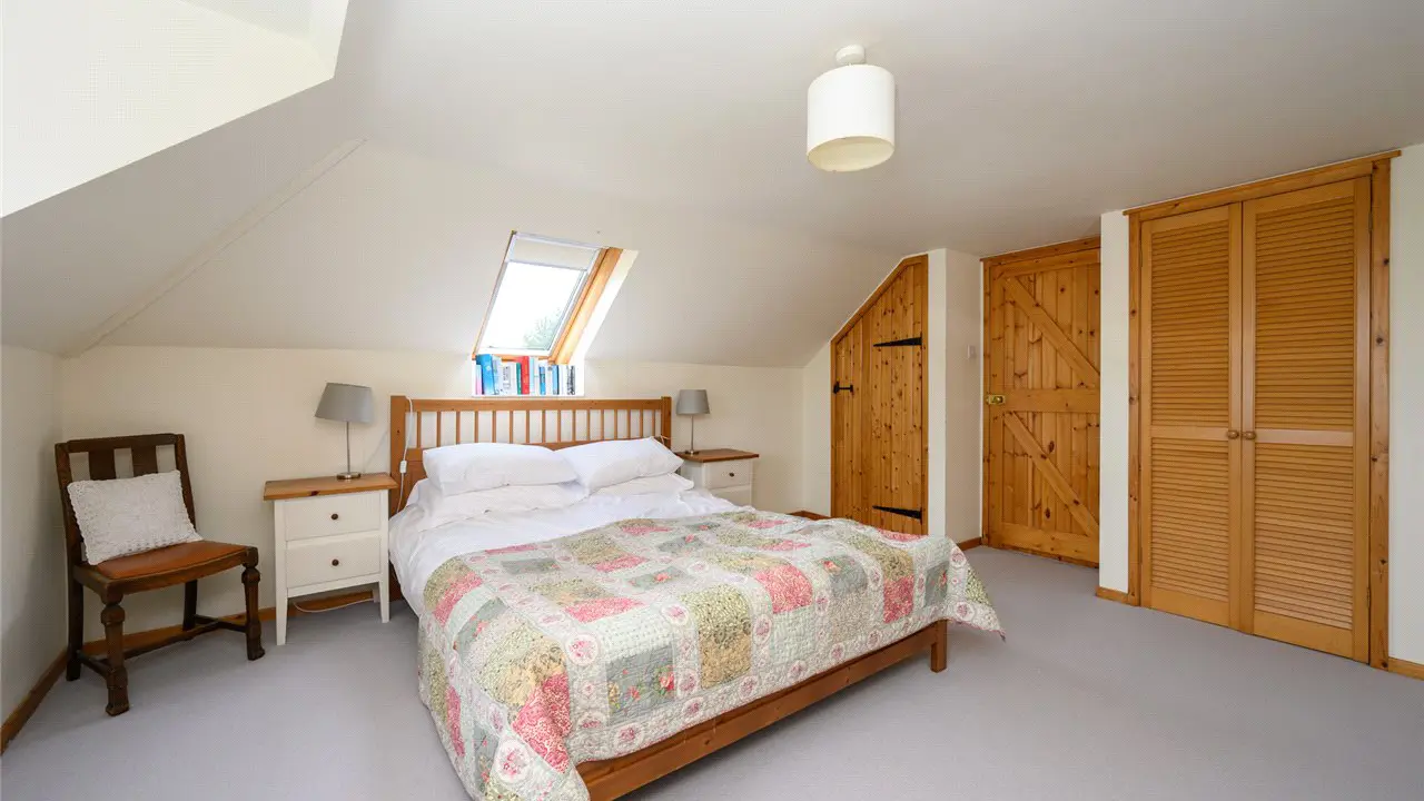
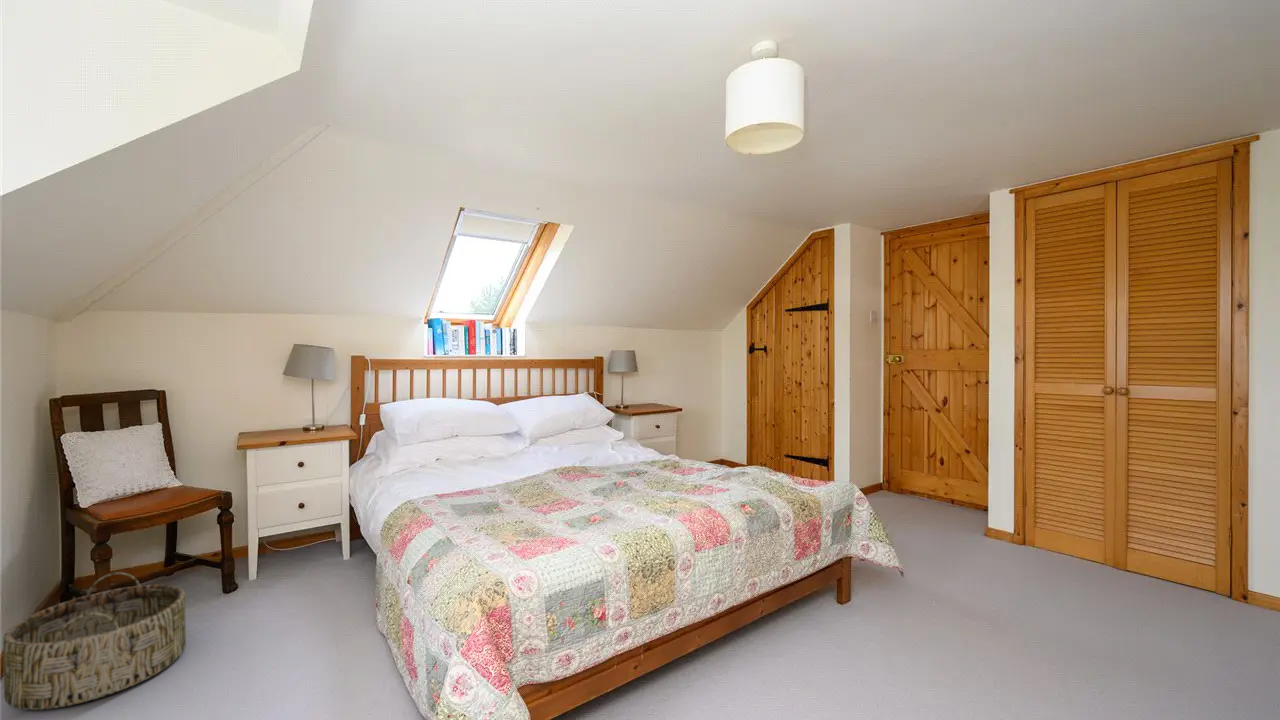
+ basket [2,571,187,711]
